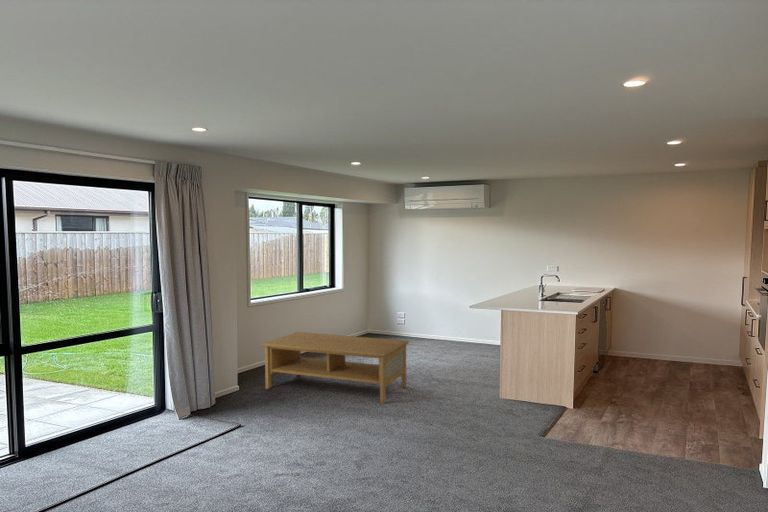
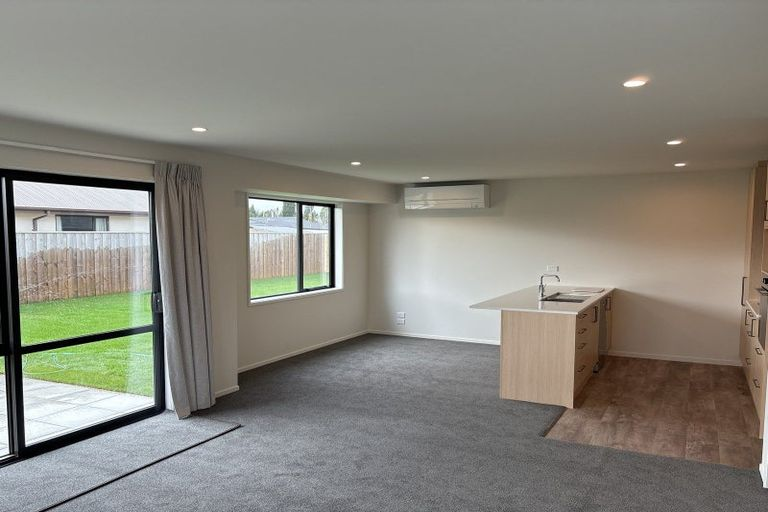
- coffee table [261,331,410,405]
